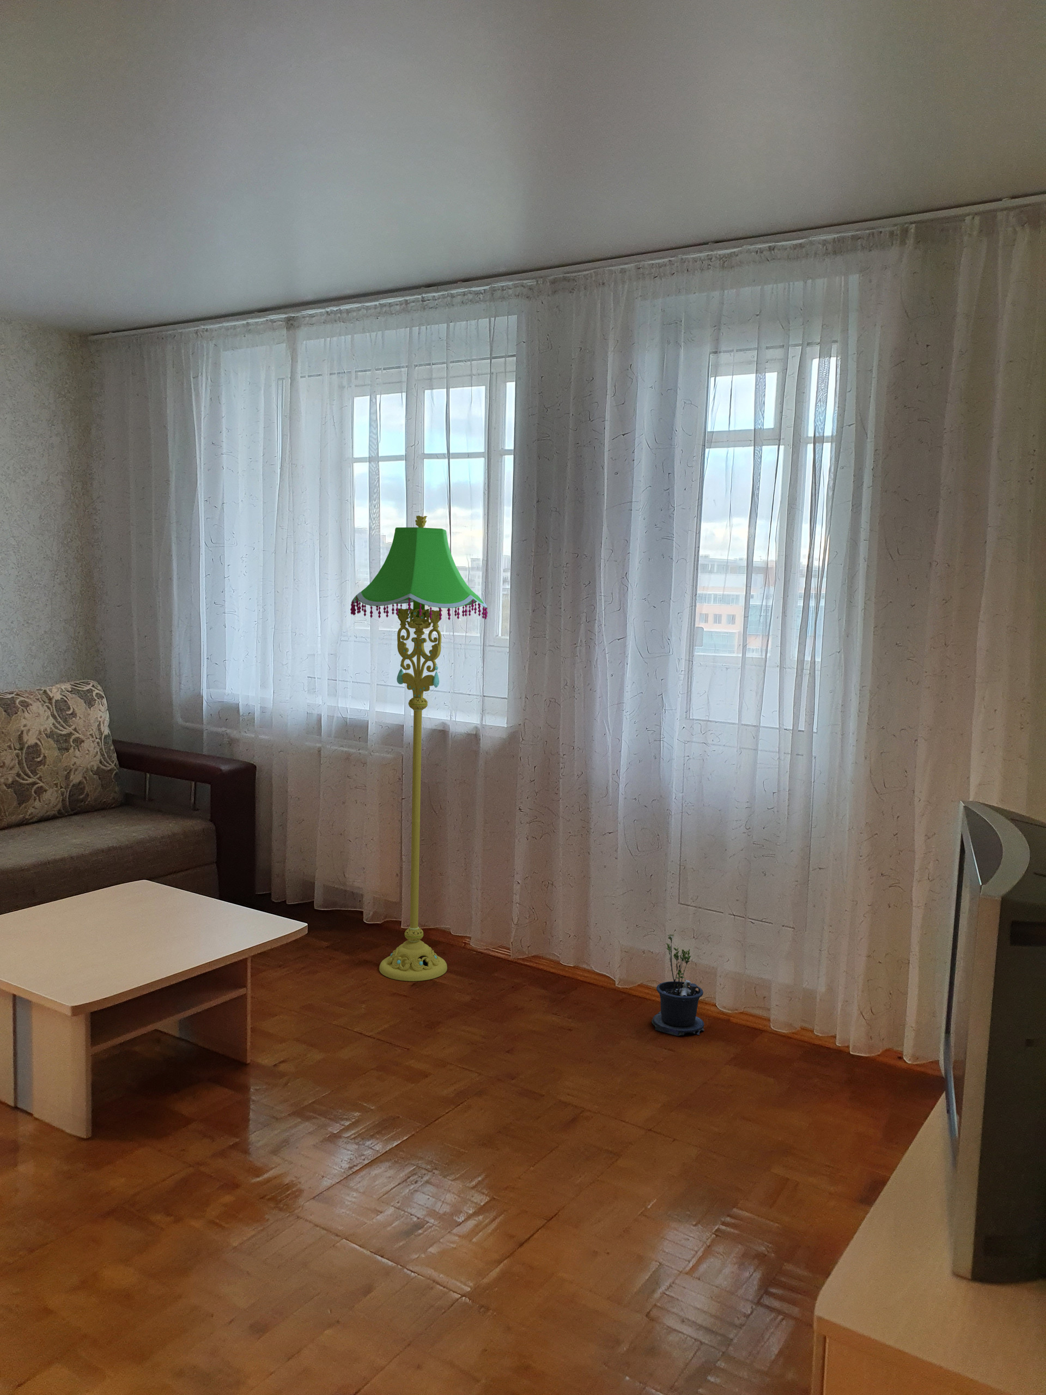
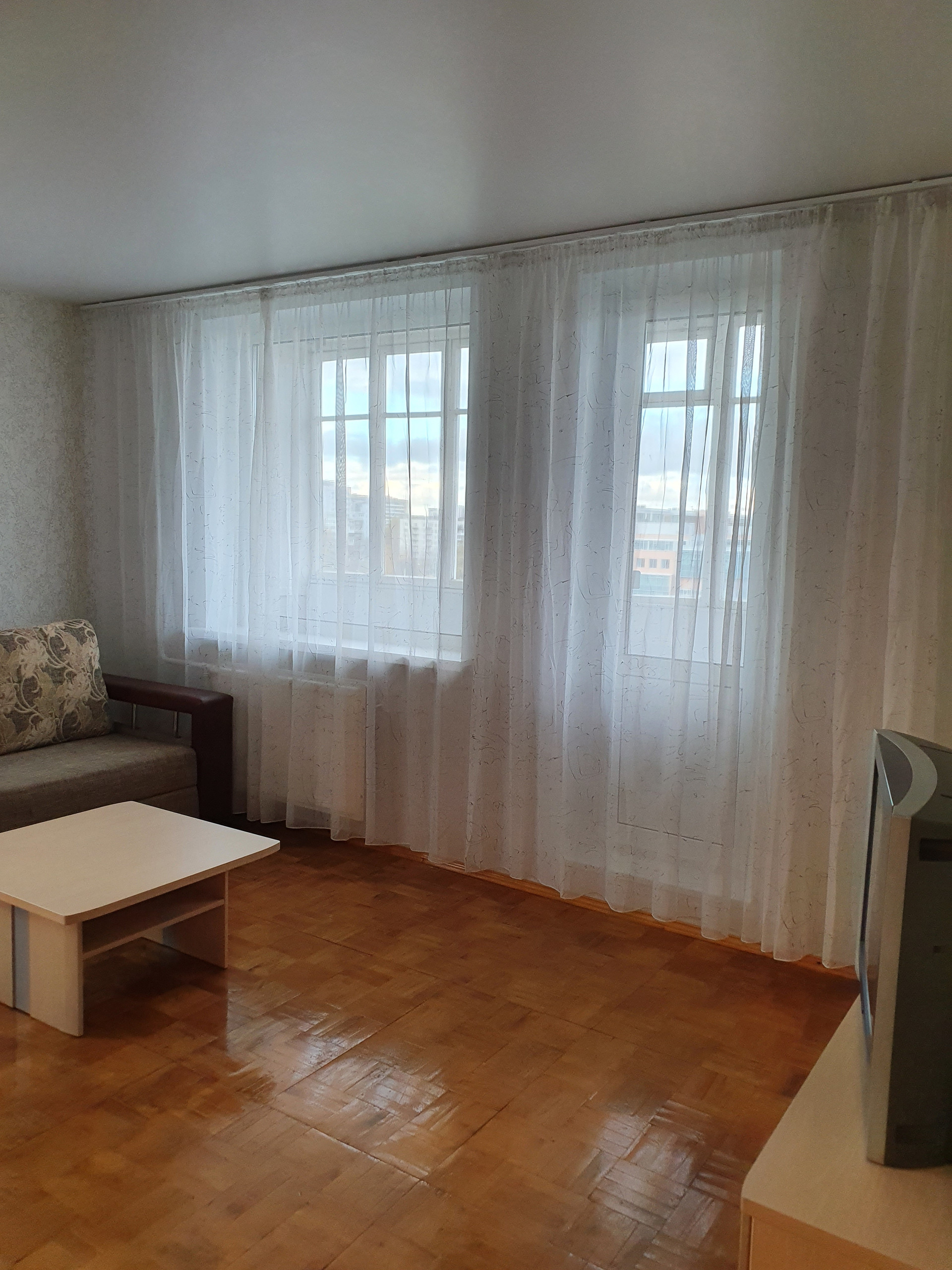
- floor lamp [349,515,488,981]
- potted plant [652,934,710,1037]
